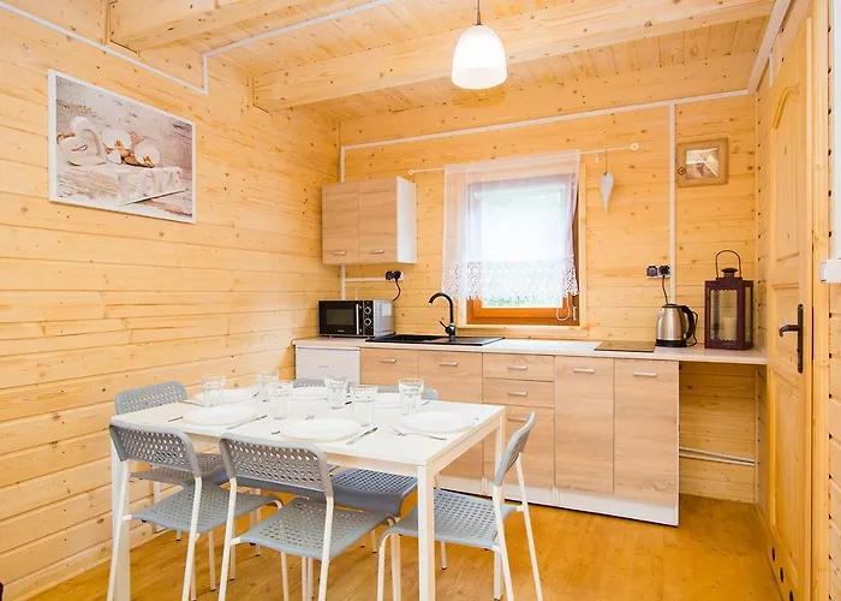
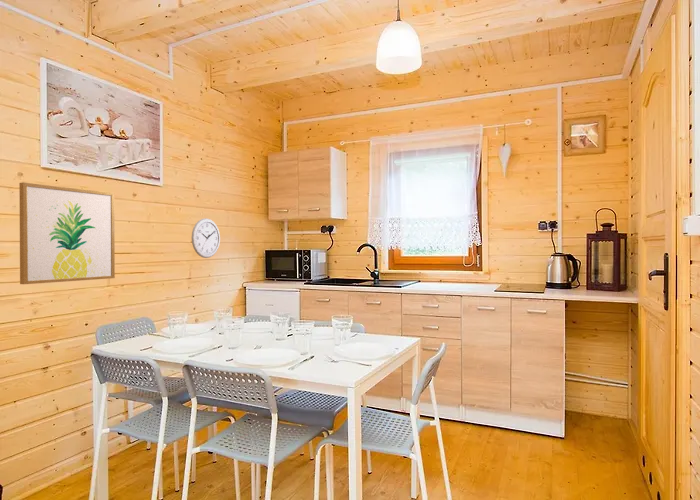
+ wall art [18,181,116,285]
+ wall clock [191,217,221,259]
